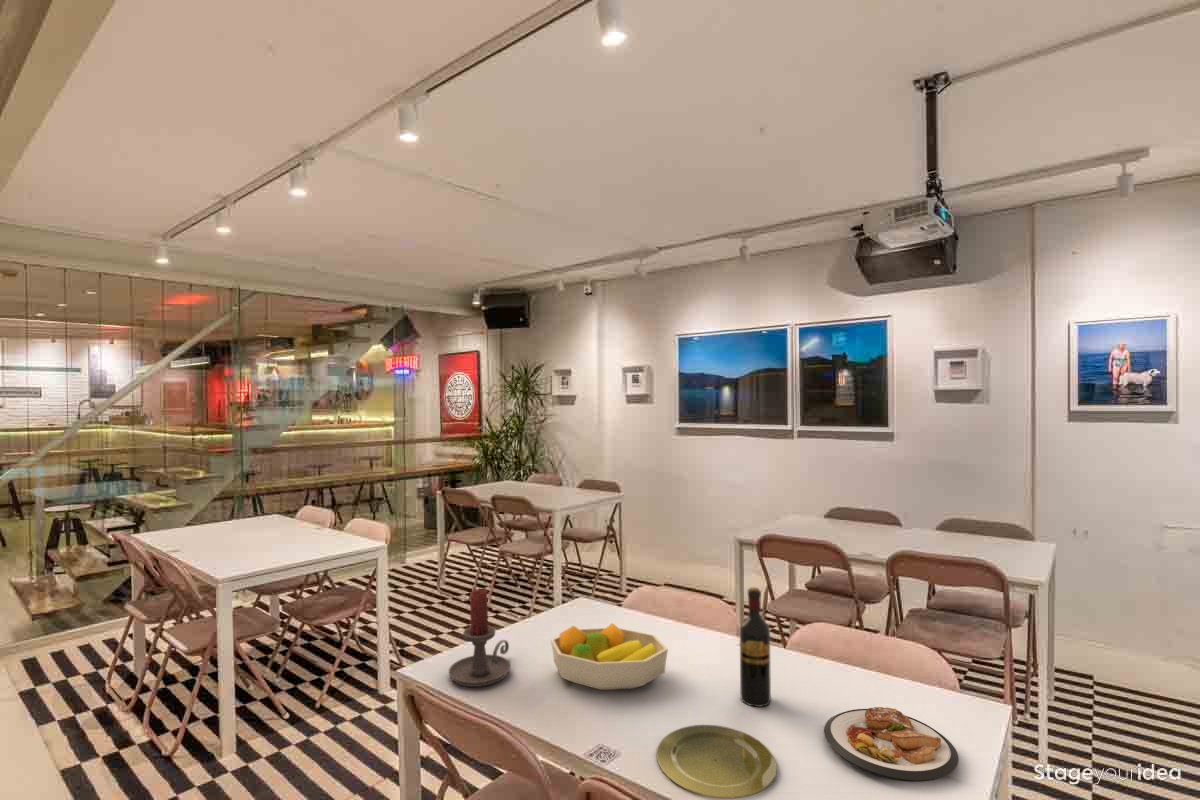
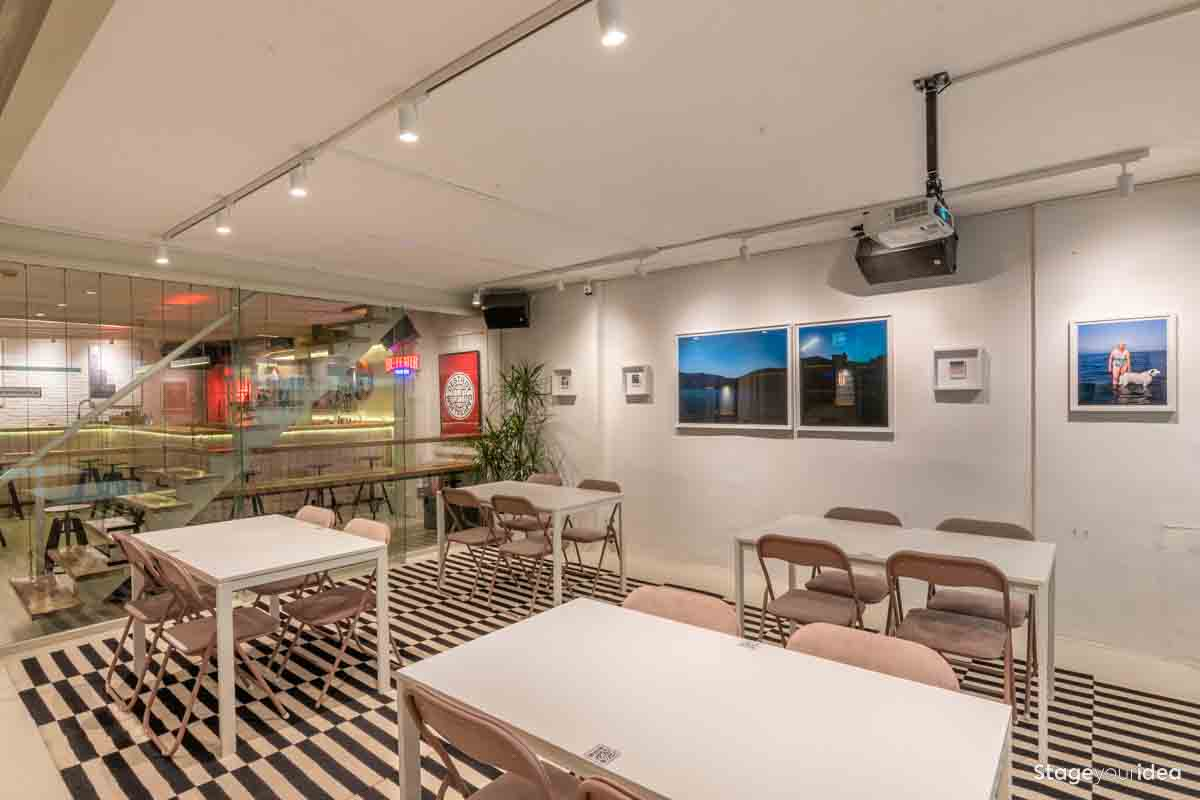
- plate [656,724,778,800]
- wine bottle [739,586,772,708]
- fruit bowl [550,622,669,691]
- plate [823,706,960,783]
- candle holder [447,589,512,688]
